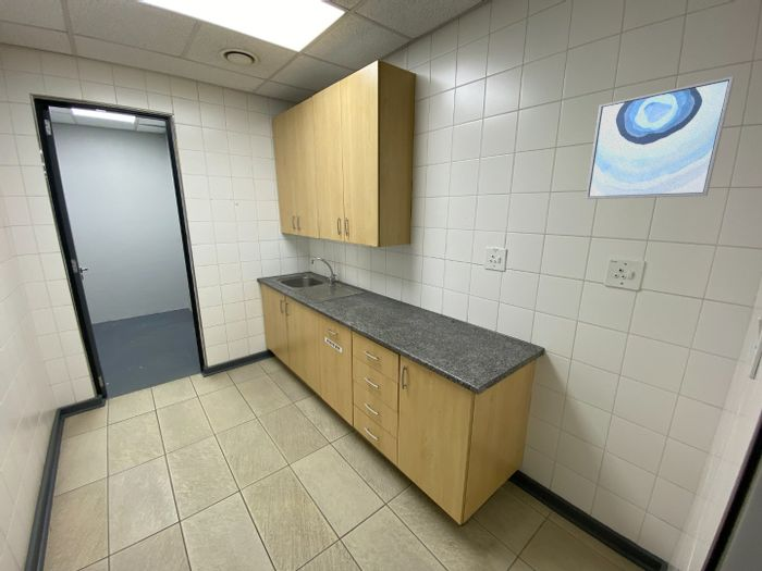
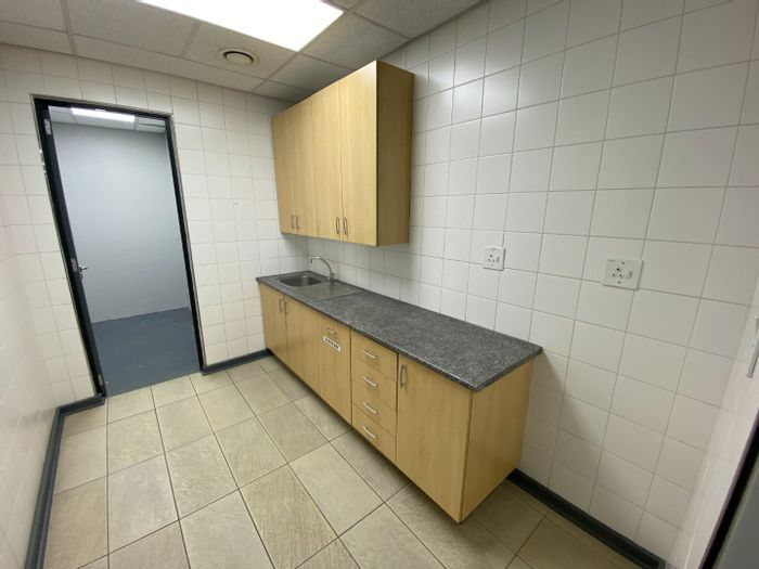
- wall art [585,75,735,200]
